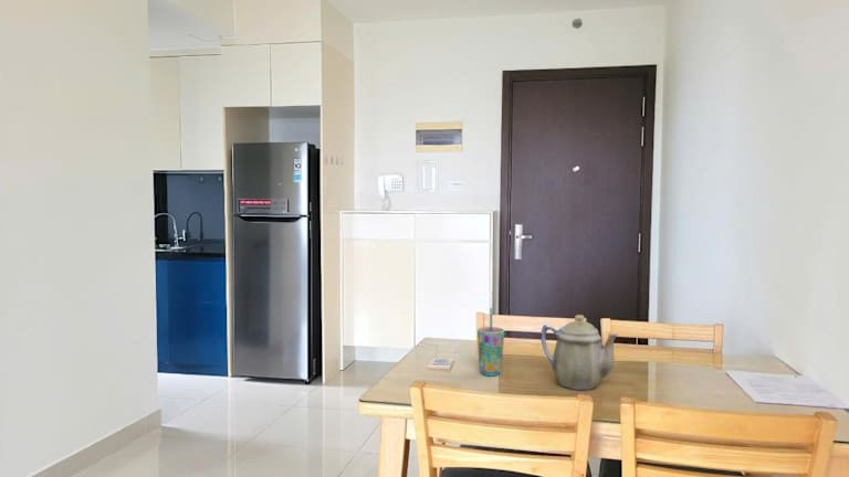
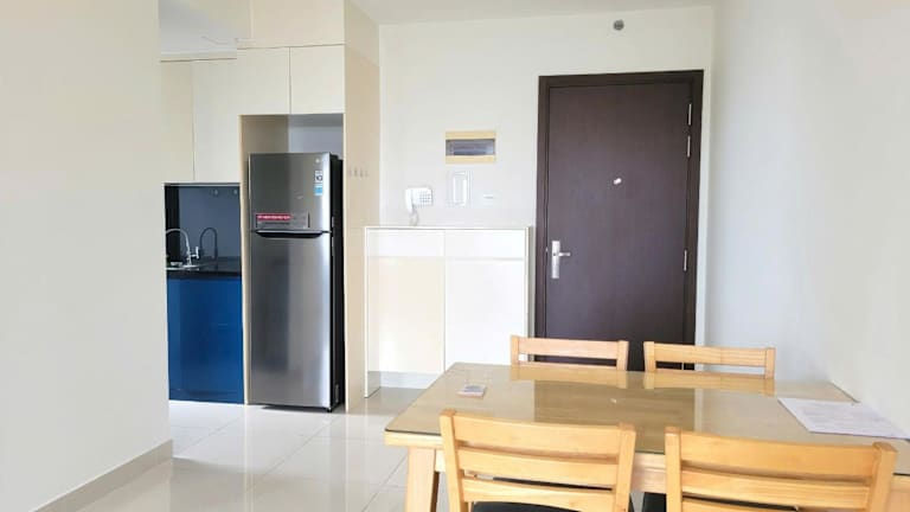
- teapot [541,314,619,391]
- cup [476,307,505,377]
